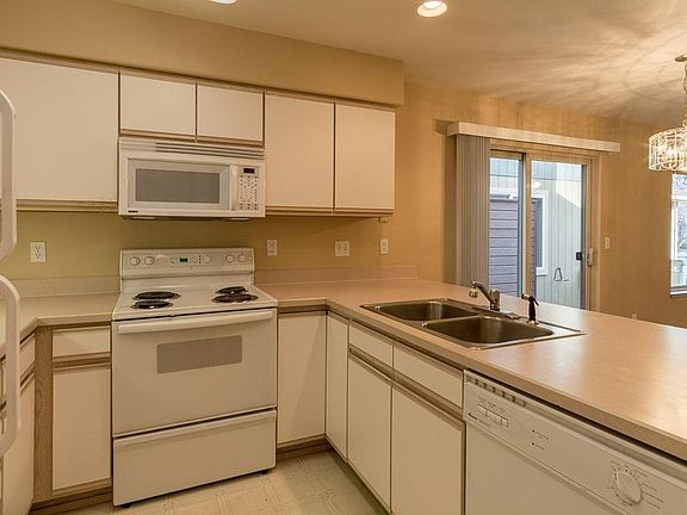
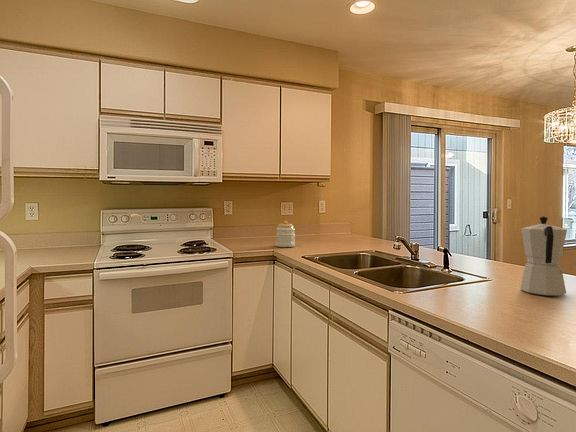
+ moka pot [519,215,568,297]
+ jar [275,220,296,248]
